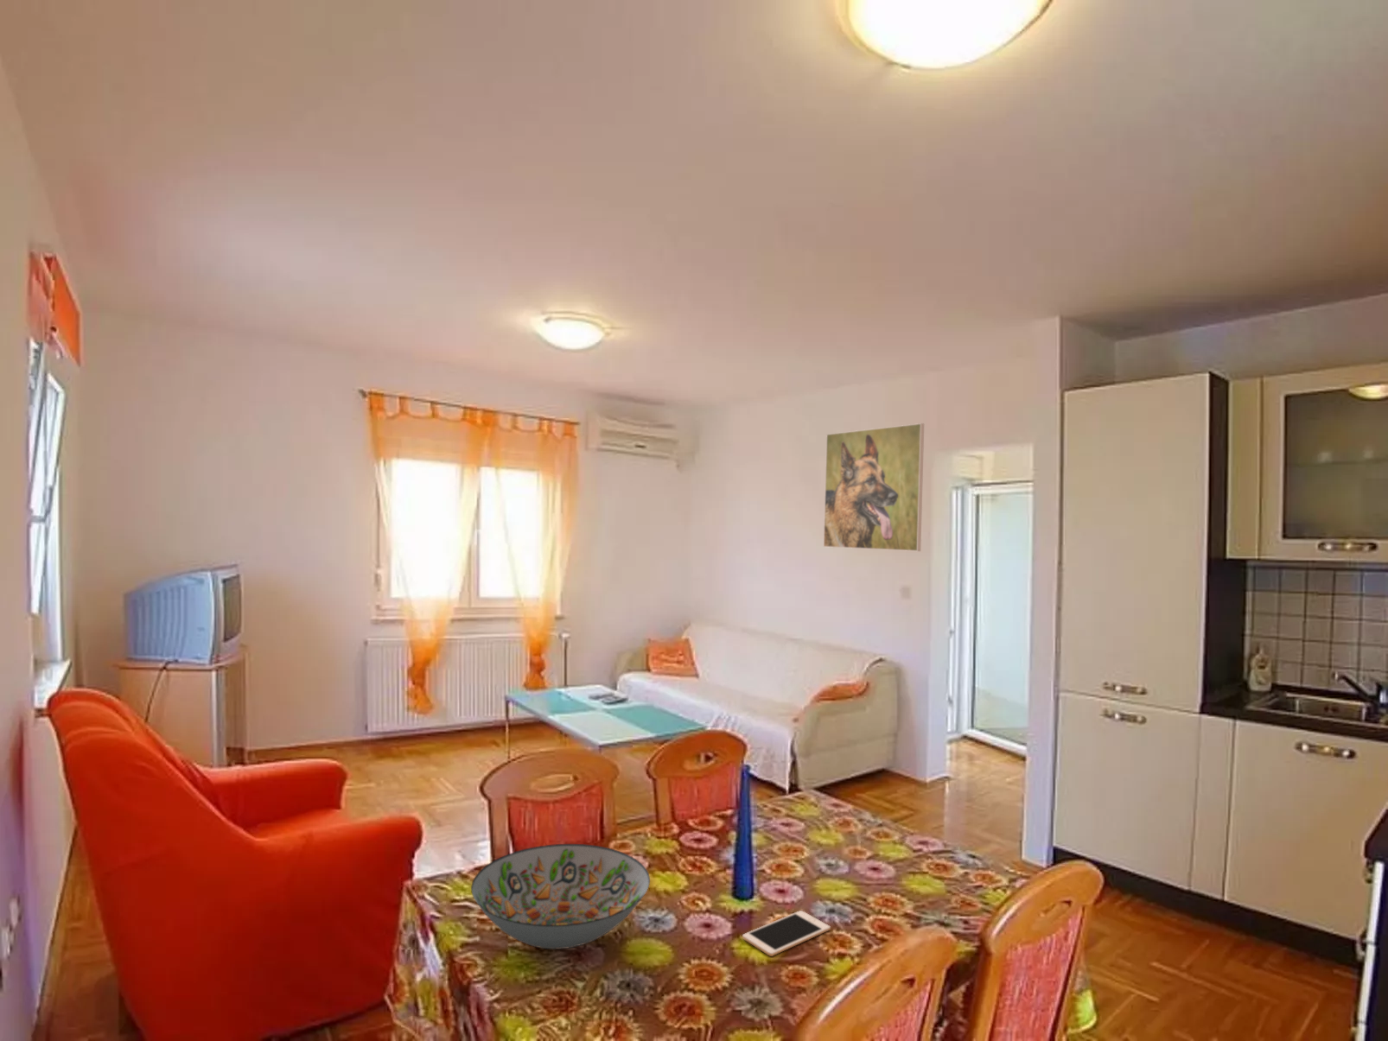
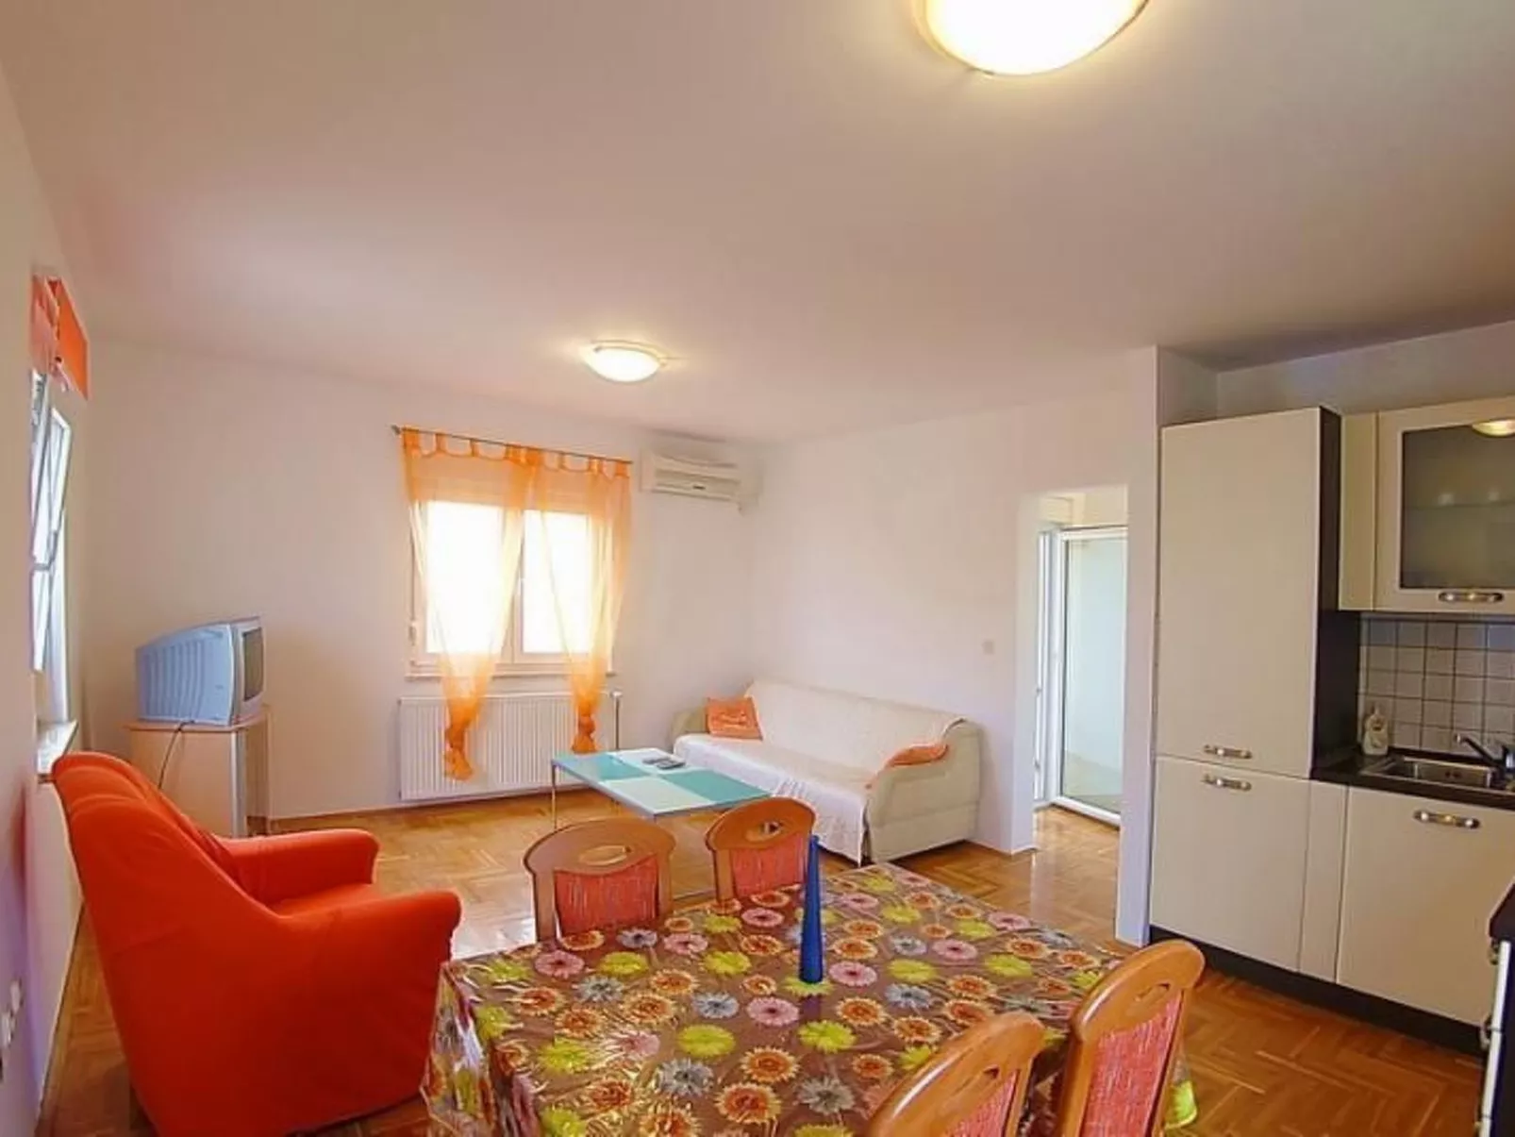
- decorative bowl [470,843,651,949]
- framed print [823,422,924,552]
- cell phone [742,910,831,957]
